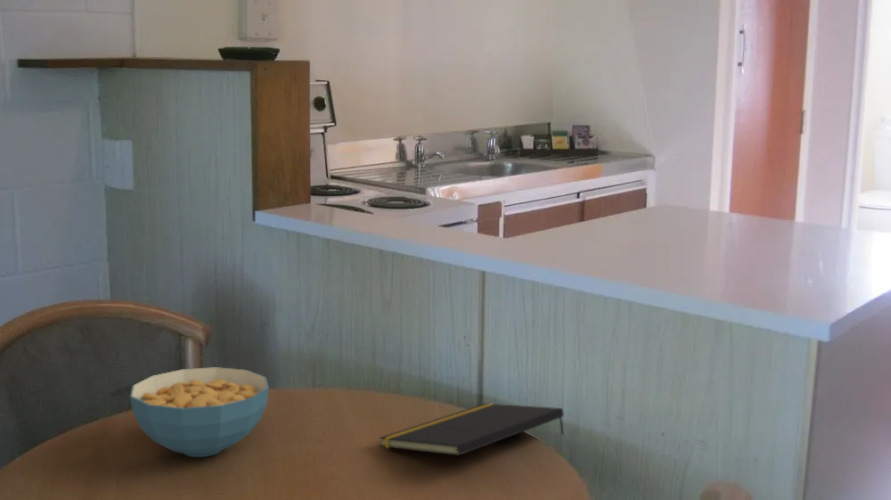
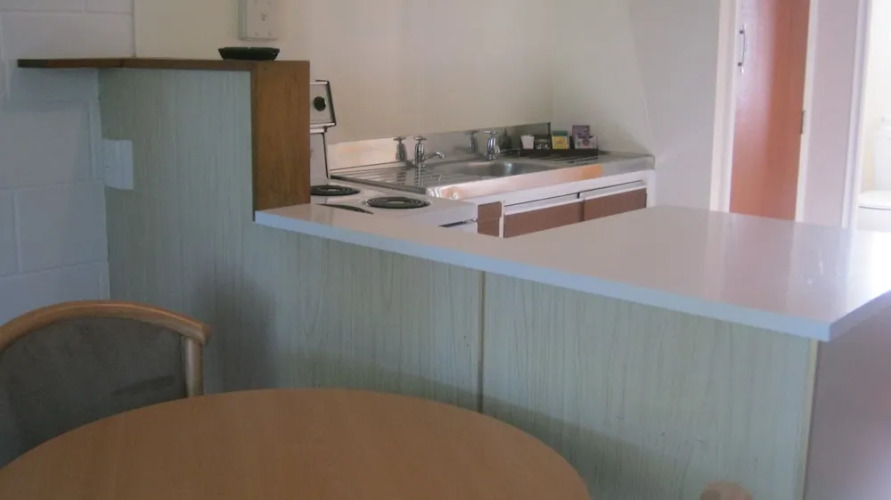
- cereal bowl [129,366,270,458]
- notepad [378,403,565,457]
